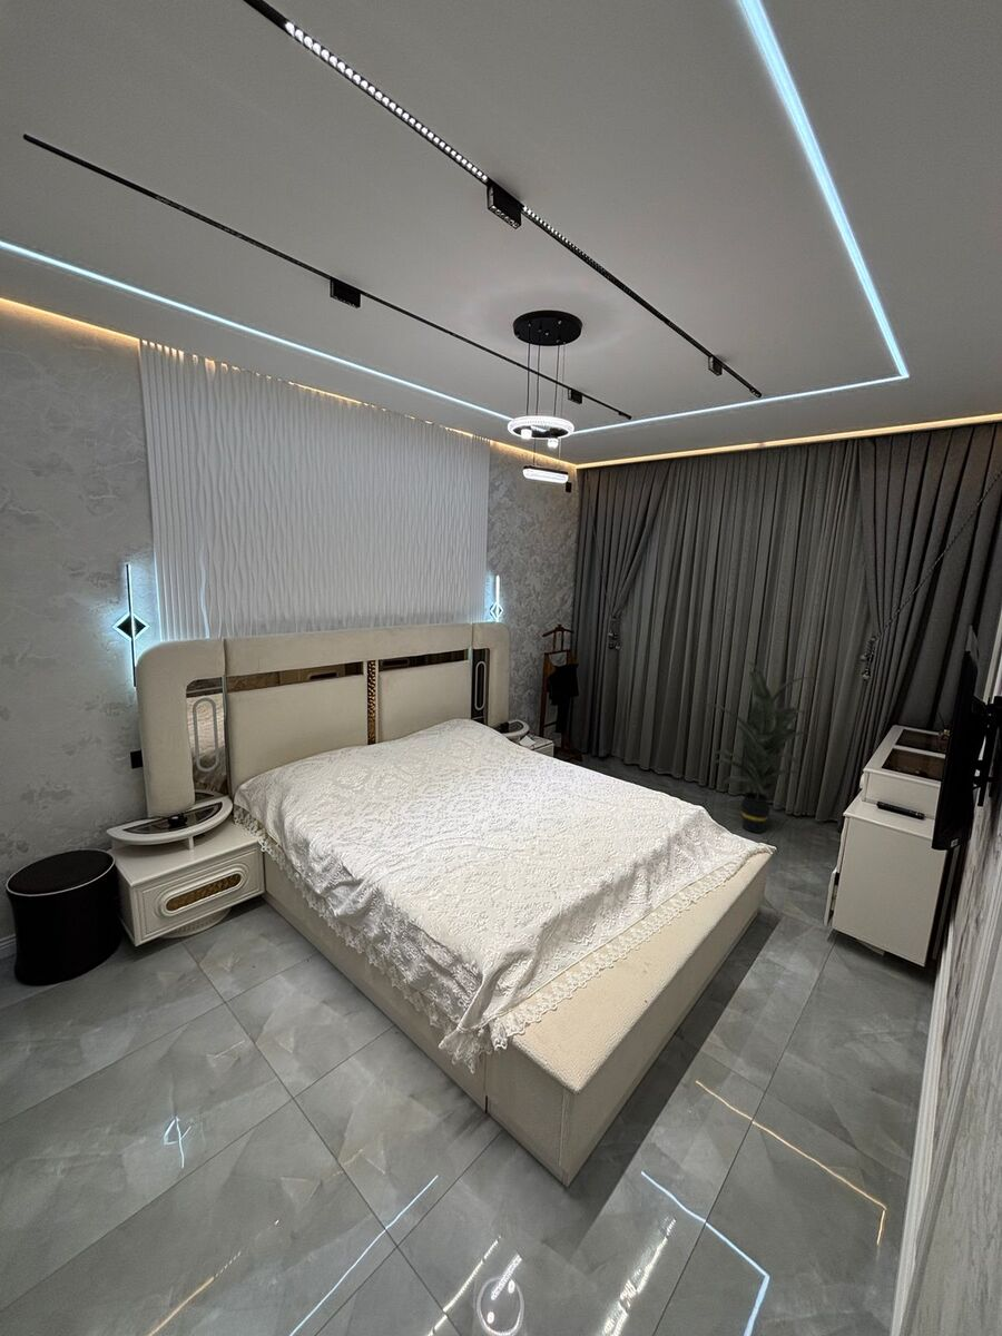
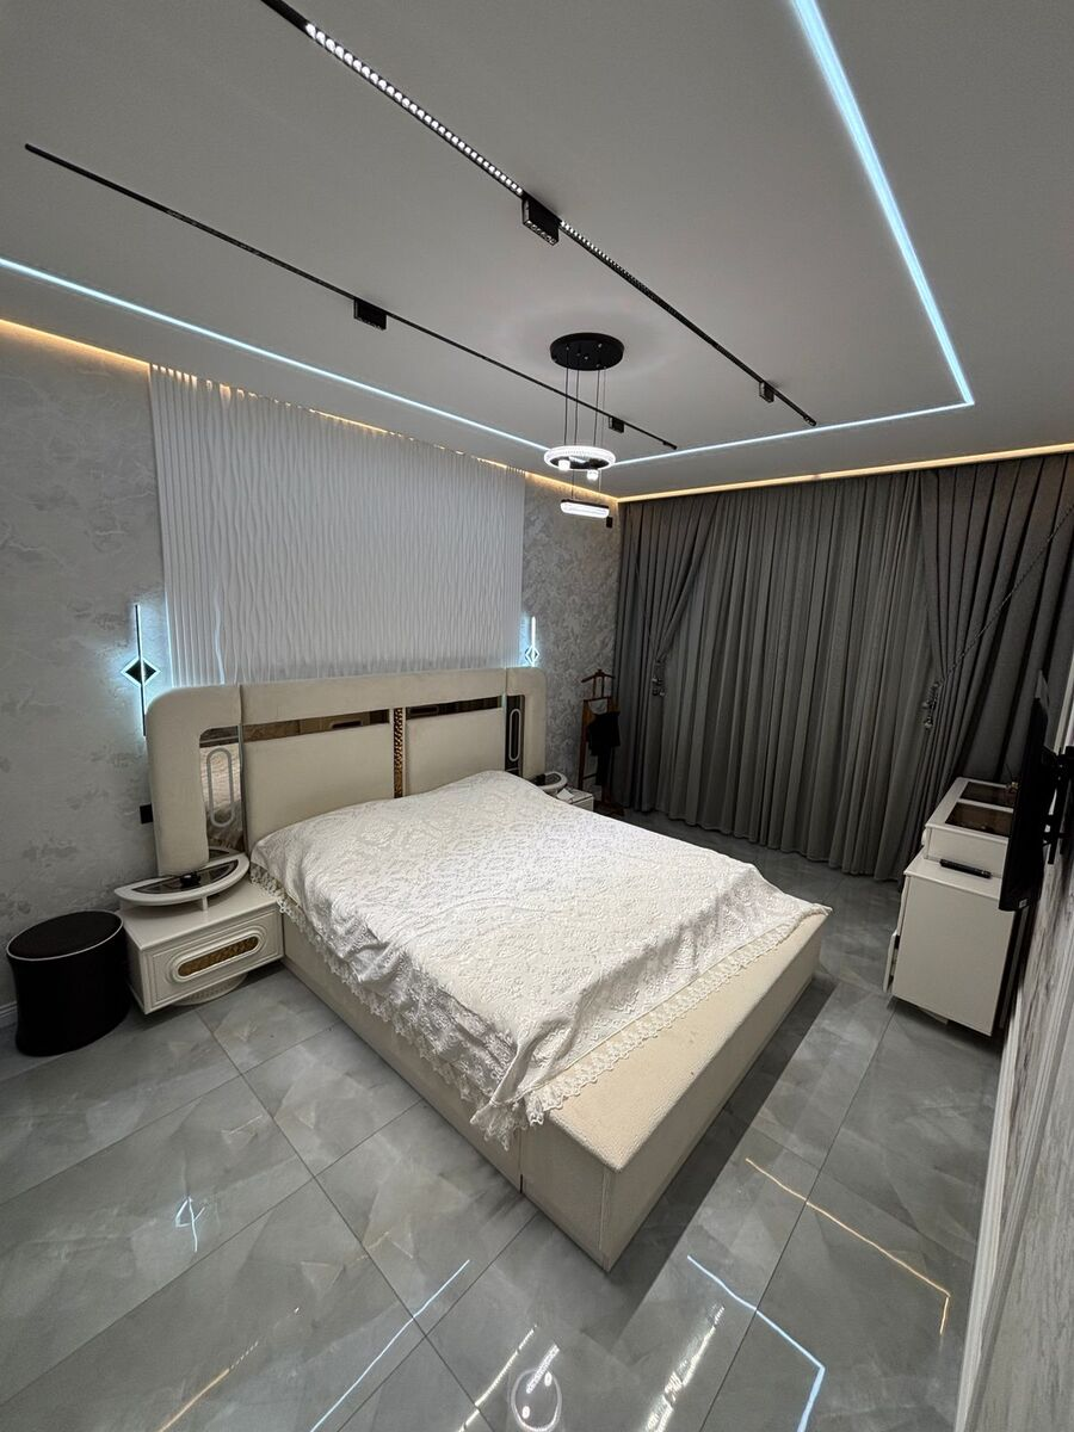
- indoor plant [700,660,821,834]
